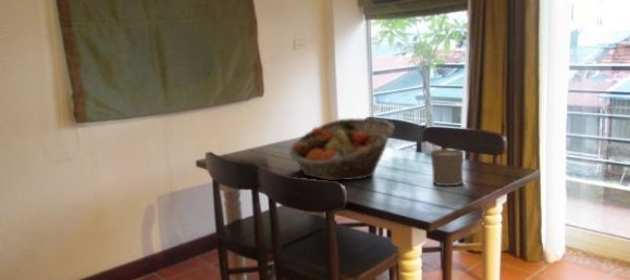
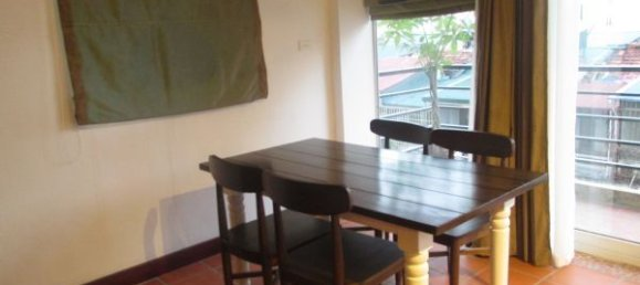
- fruit basket [288,117,396,181]
- cup [430,148,465,187]
